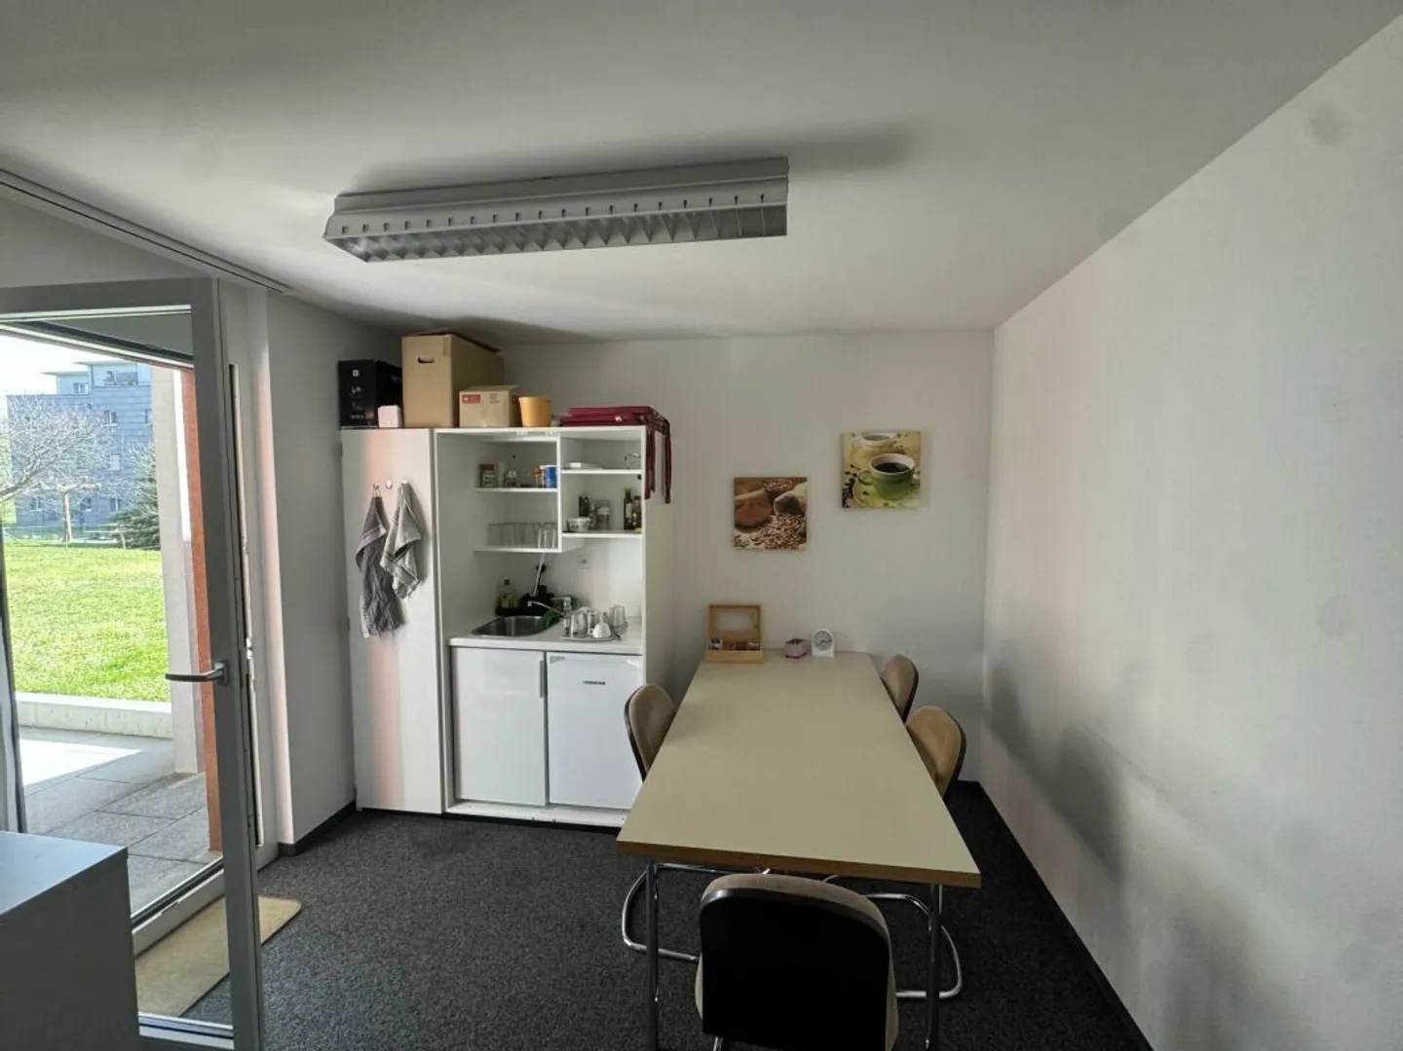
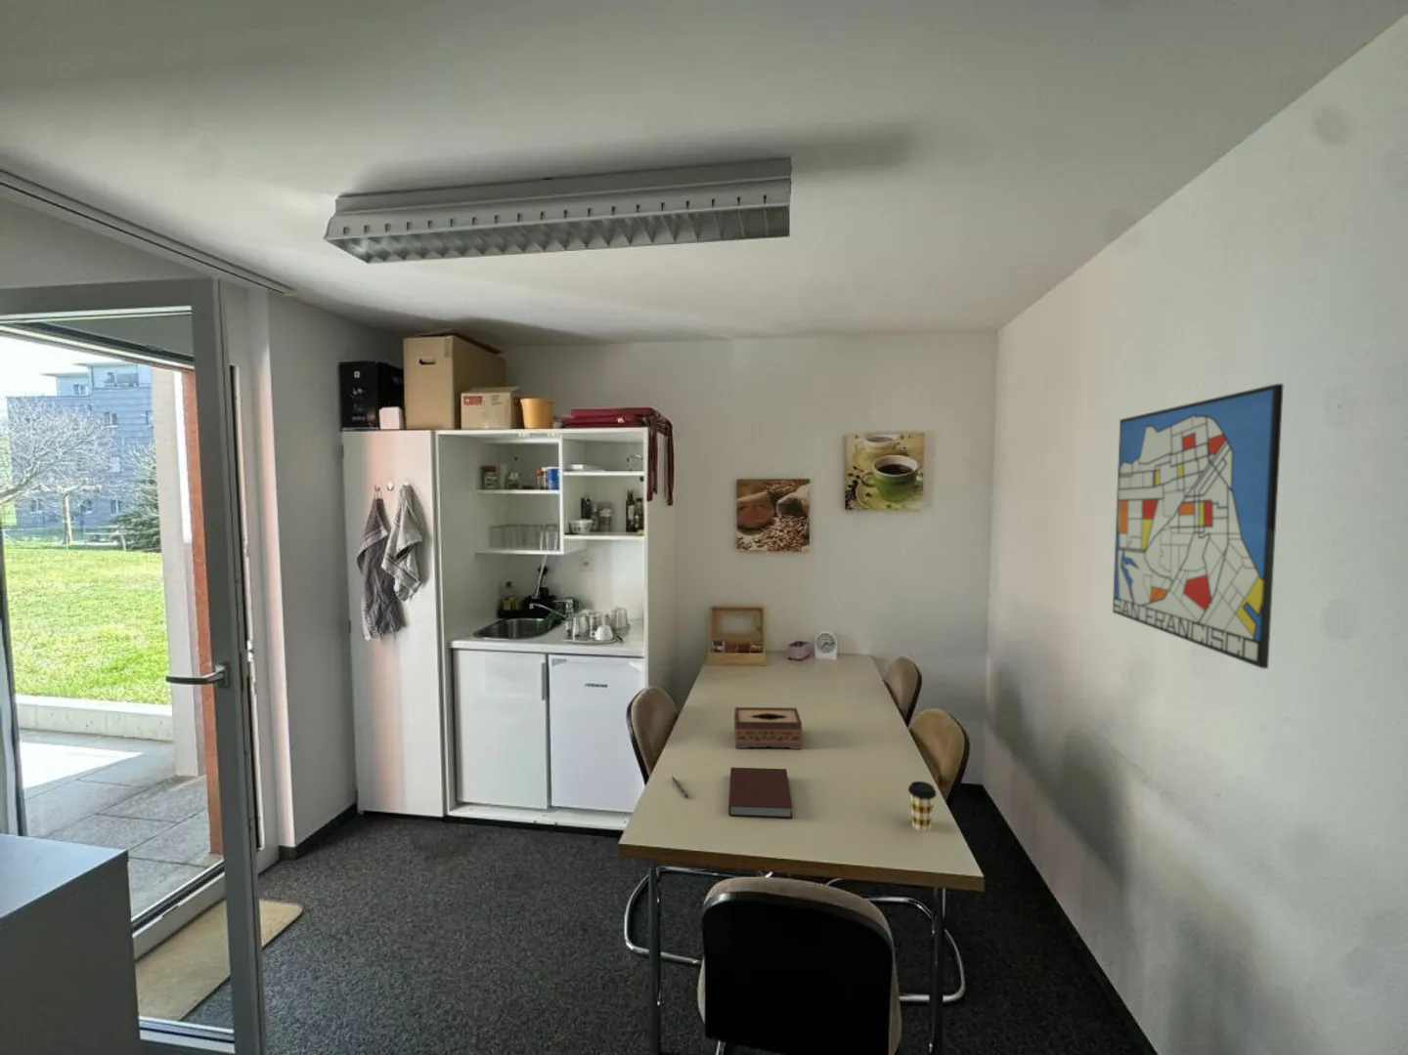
+ notebook [727,767,793,819]
+ tissue box [733,706,804,750]
+ wall art [1112,383,1285,670]
+ pen [671,776,688,799]
+ coffee cup [907,780,938,832]
